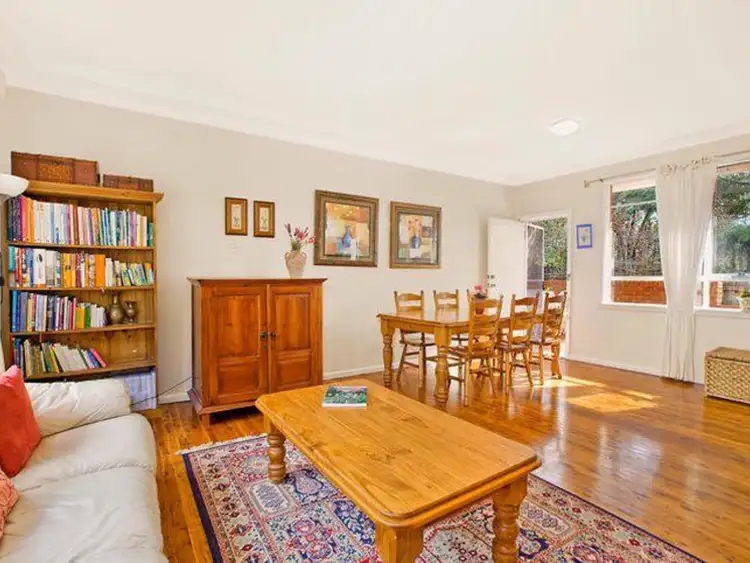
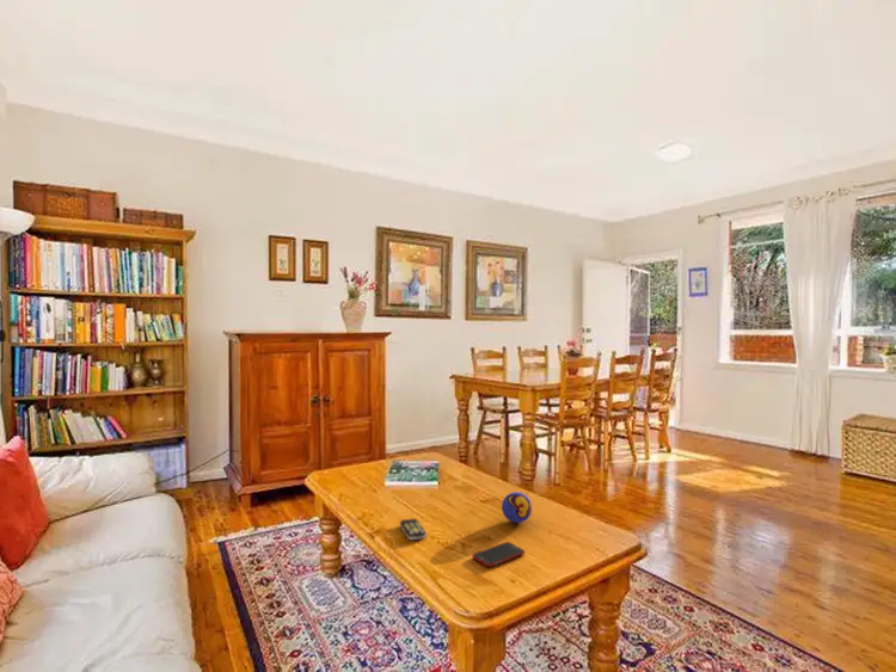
+ decorative ball [501,491,533,524]
+ cell phone [471,541,526,568]
+ remote control [399,517,428,541]
